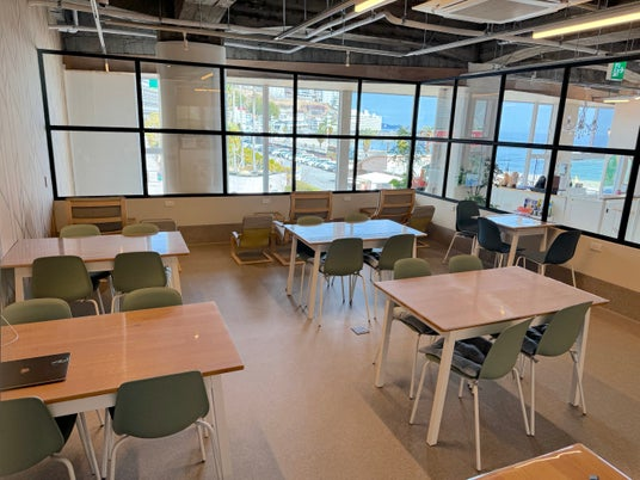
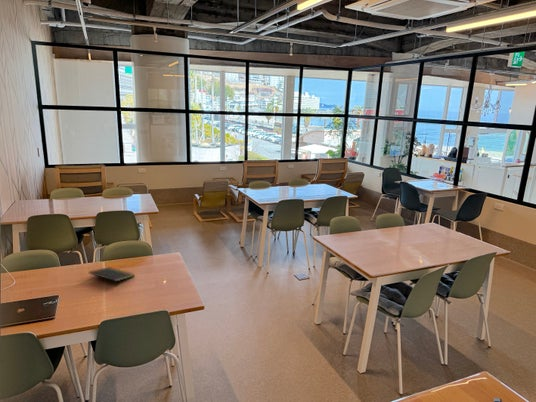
+ notepad [88,266,136,287]
